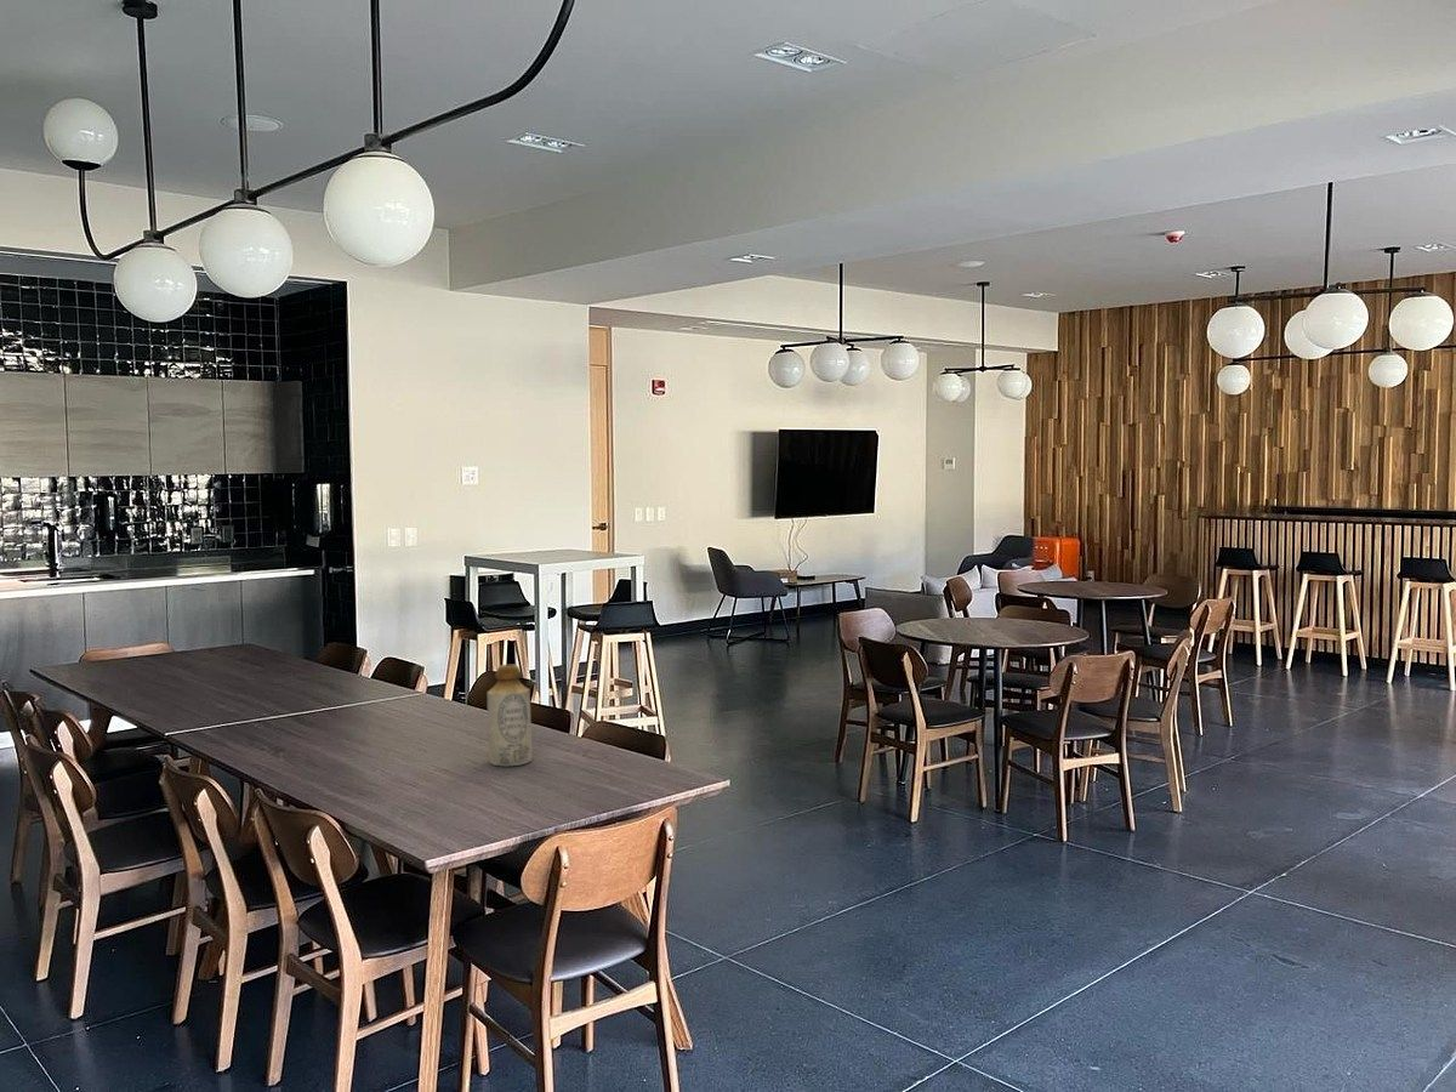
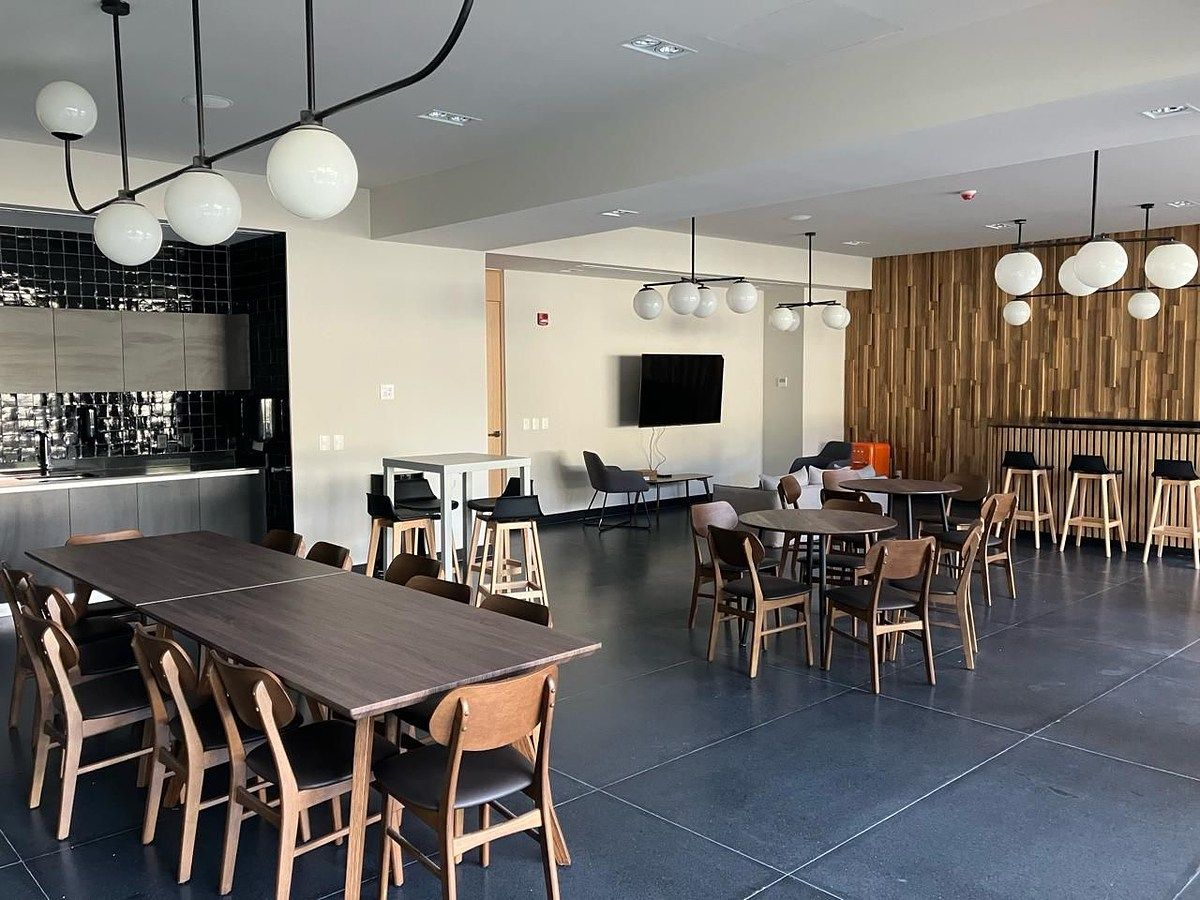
- bottle [485,664,533,767]
